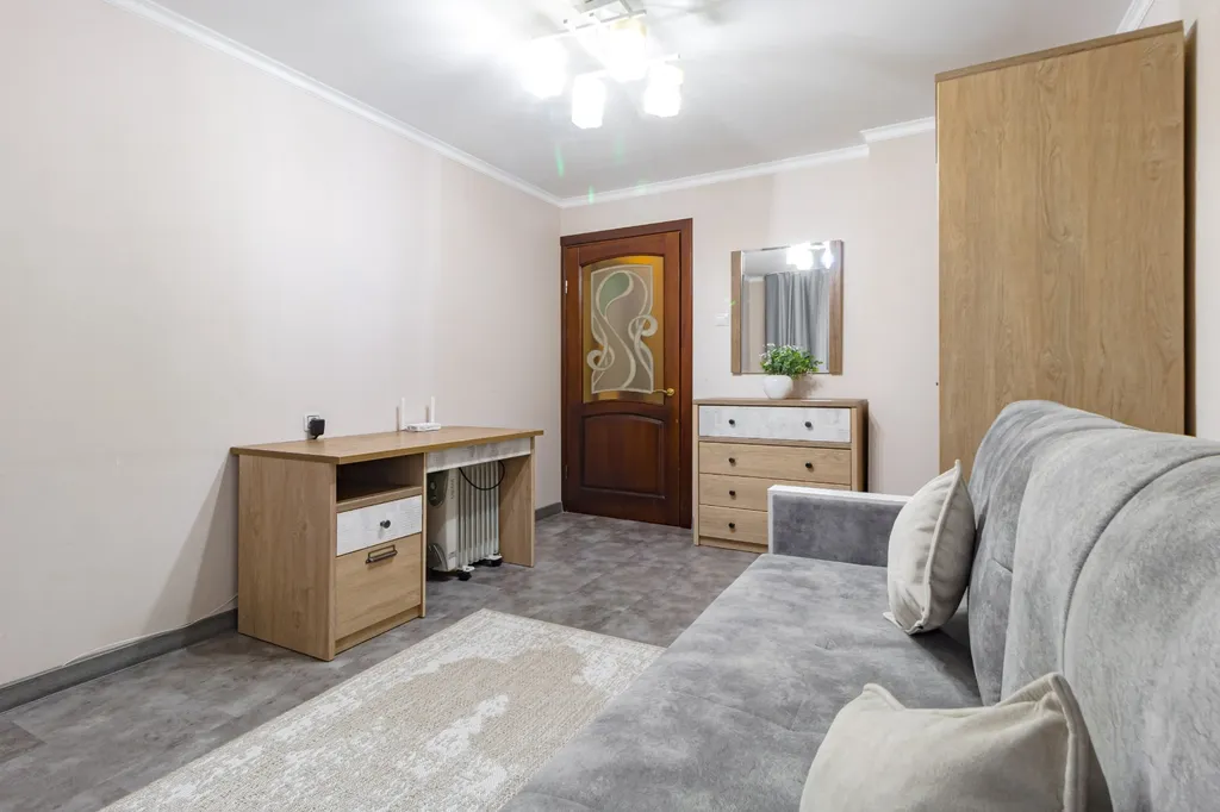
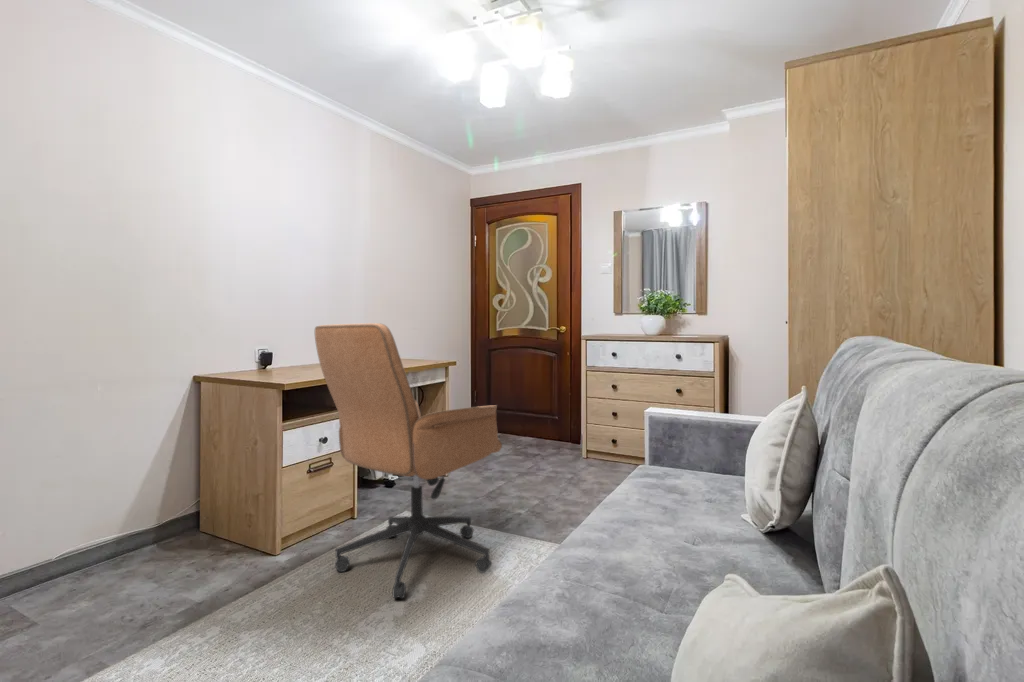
+ office chair [314,322,503,599]
